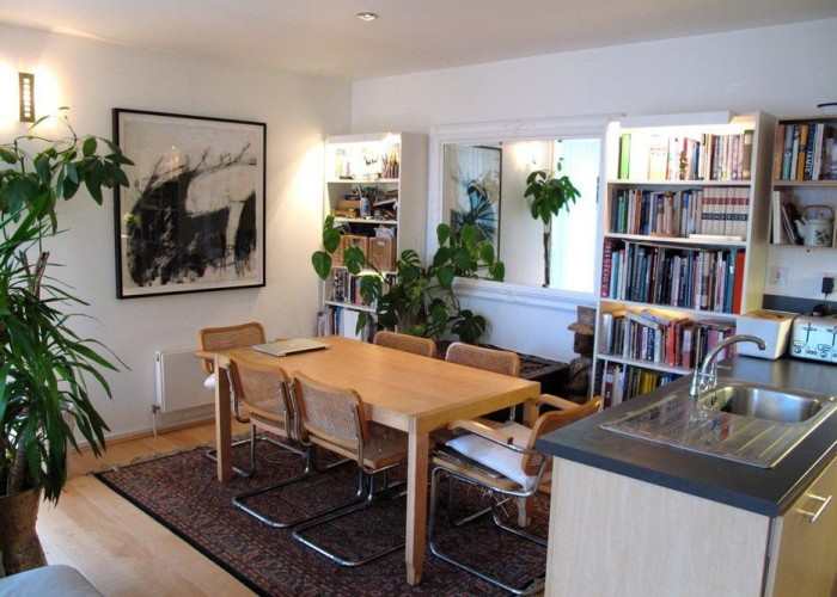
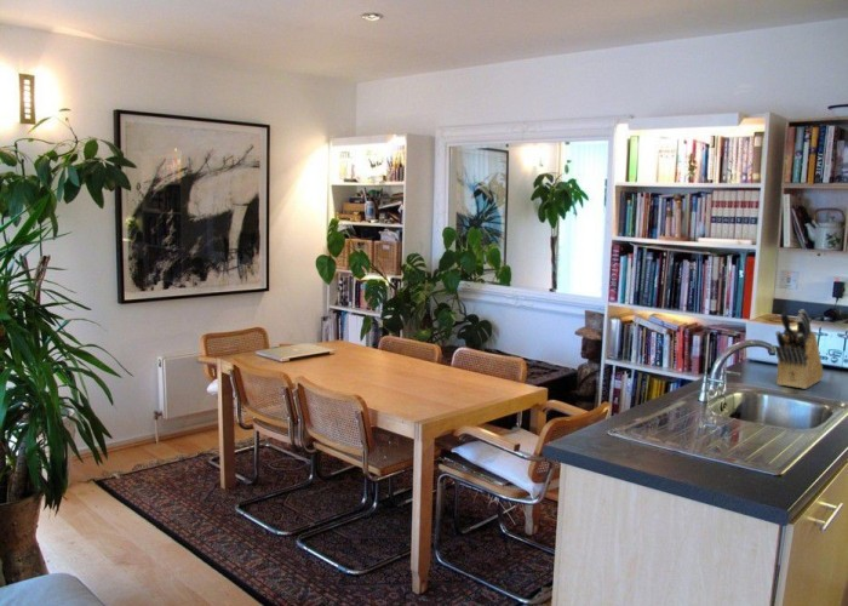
+ knife block [773,308,825,390]
